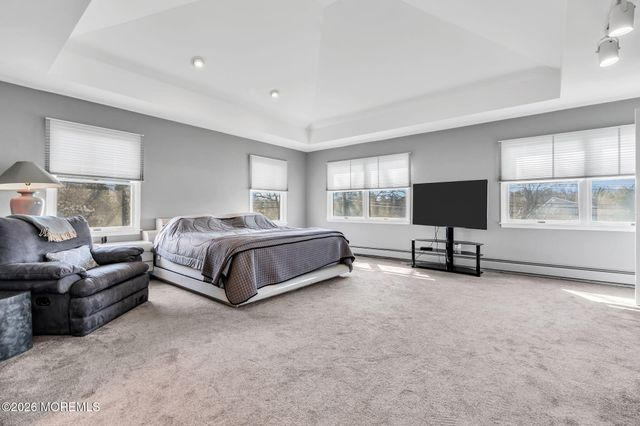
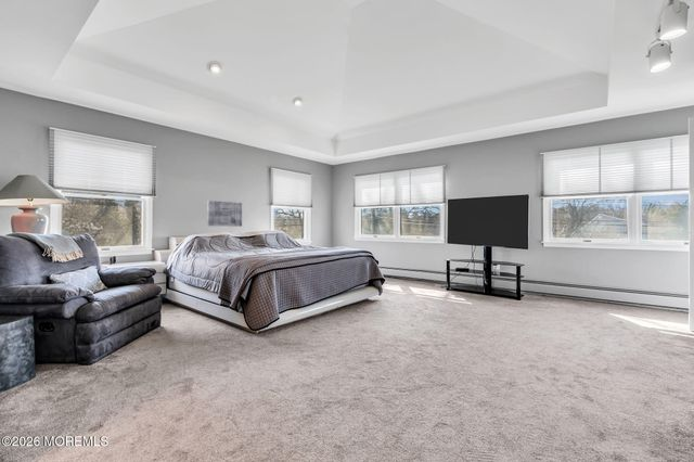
+ wall art [207,200,243,228]
